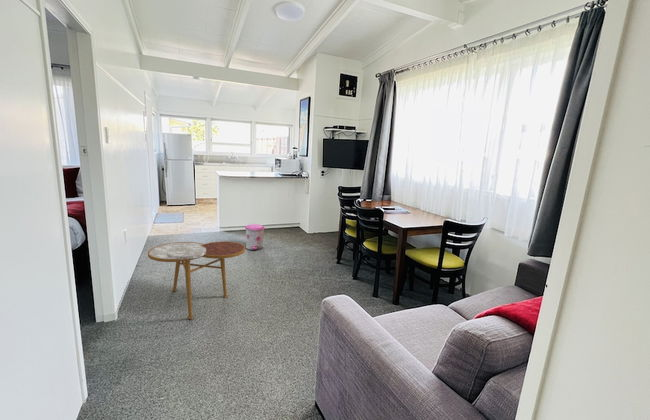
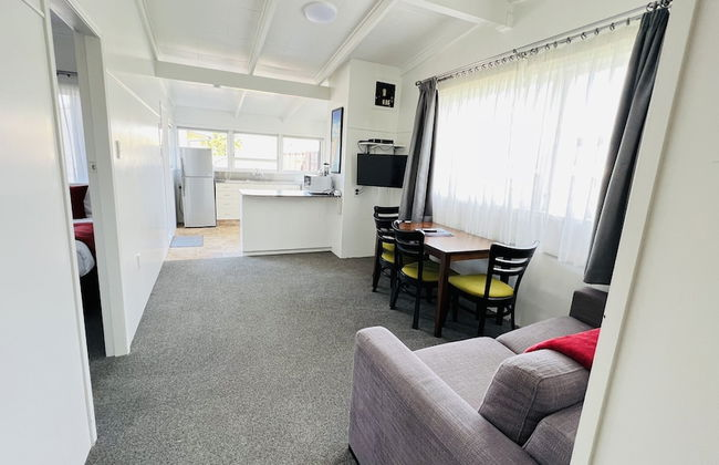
- side table [147,240,246,320]
- trash can [244,223,266,251]
